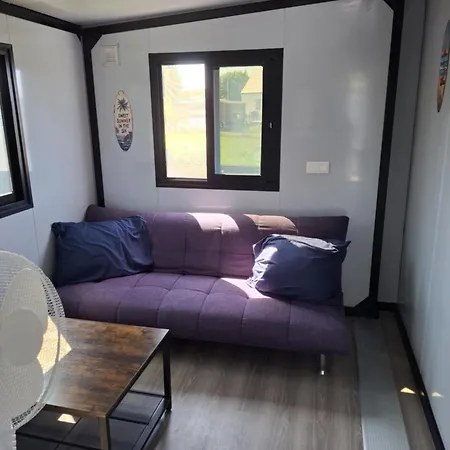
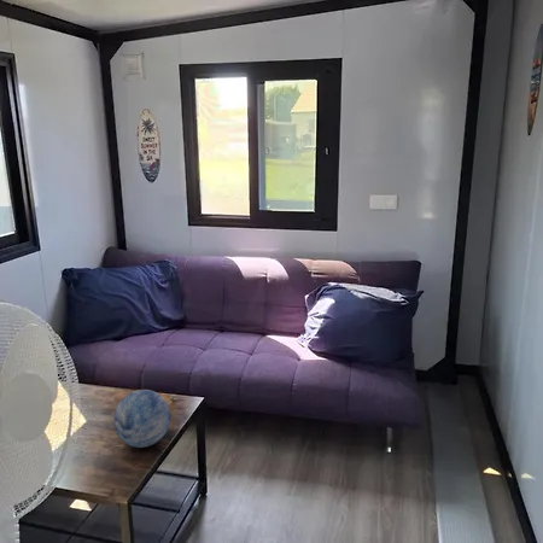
+ decorative orb [112,389,171,449]
